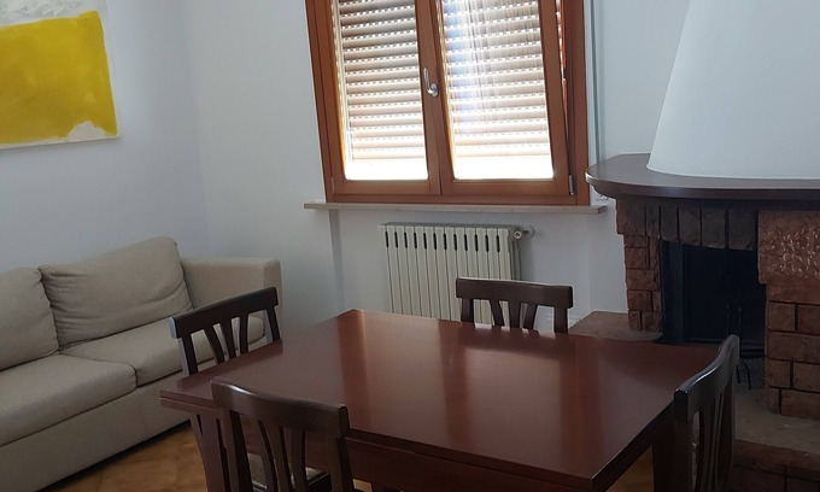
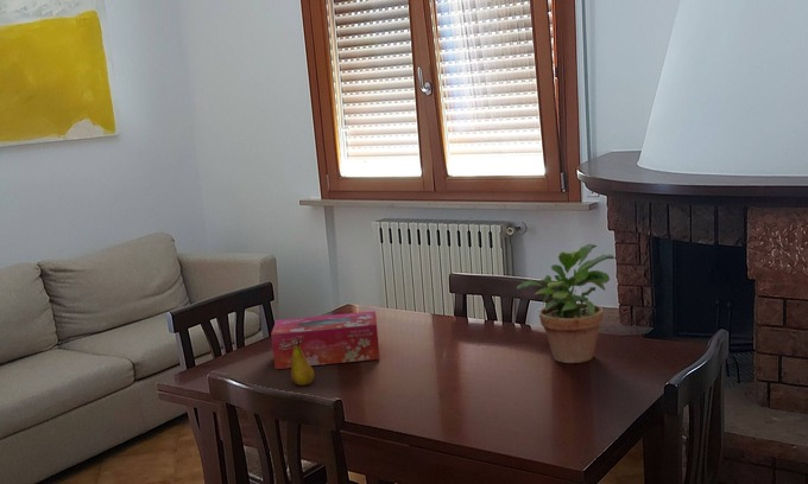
+ tissue box [270,310,380,370]
+ fruit [290,339,315,387]
+ potted plant [516,243,616,364]
